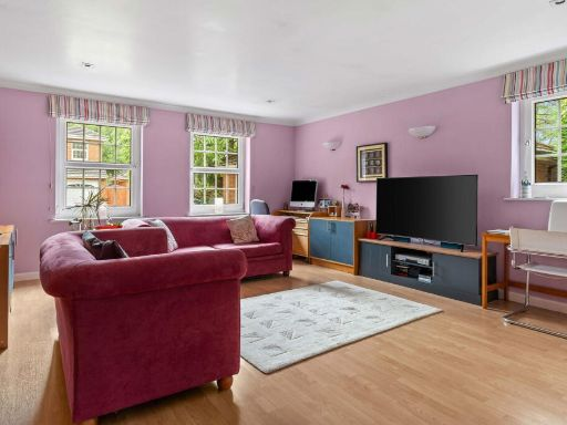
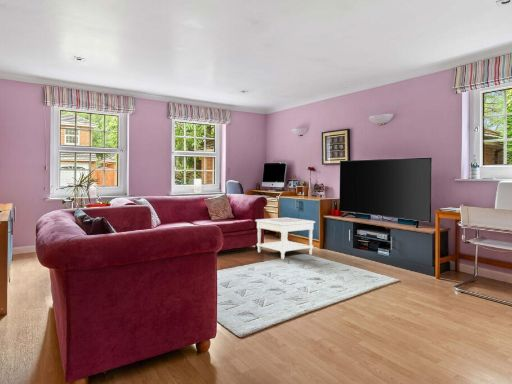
+ side table [254,217,316,260]
